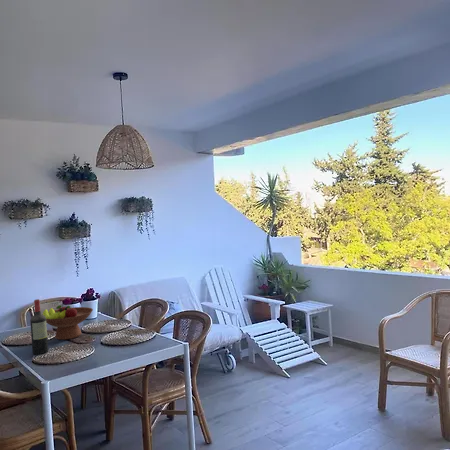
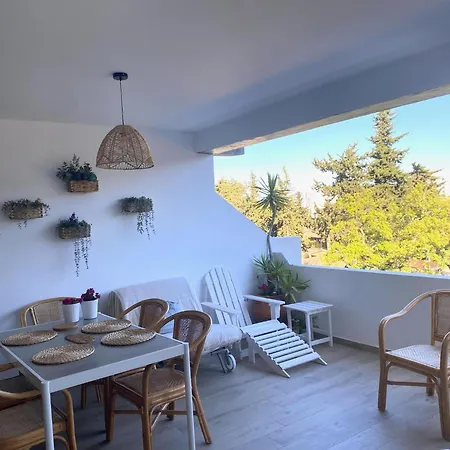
- wine bottle [29,298,49,356]
- fruit bowl [42,304,94,341]
